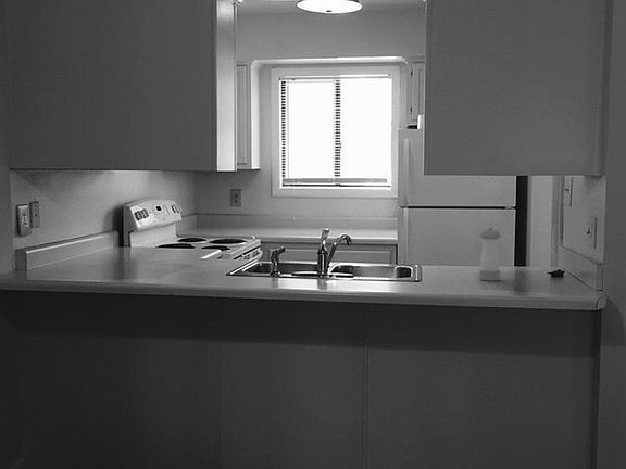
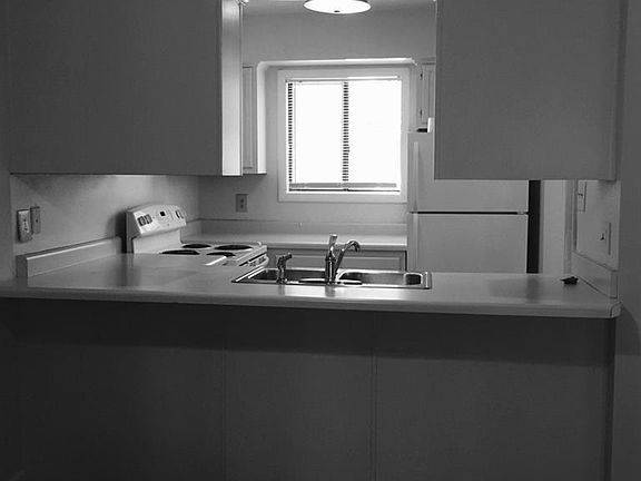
- pepper shaker [478,227,501,282]
